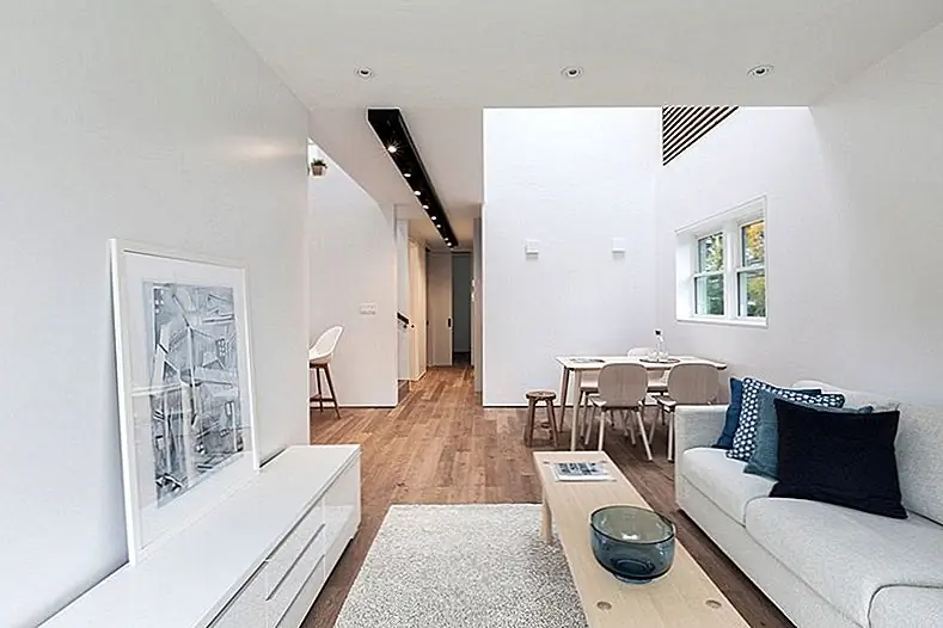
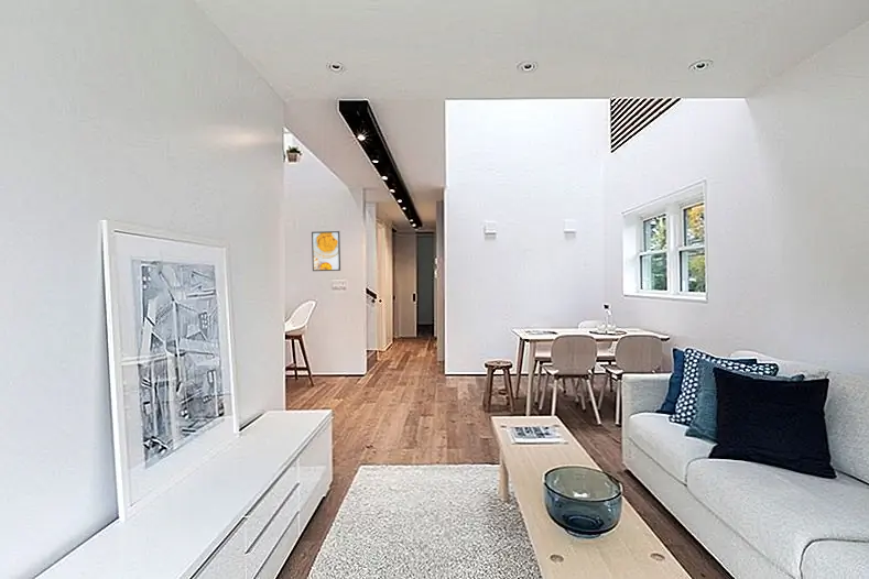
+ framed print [311,230,341,272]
